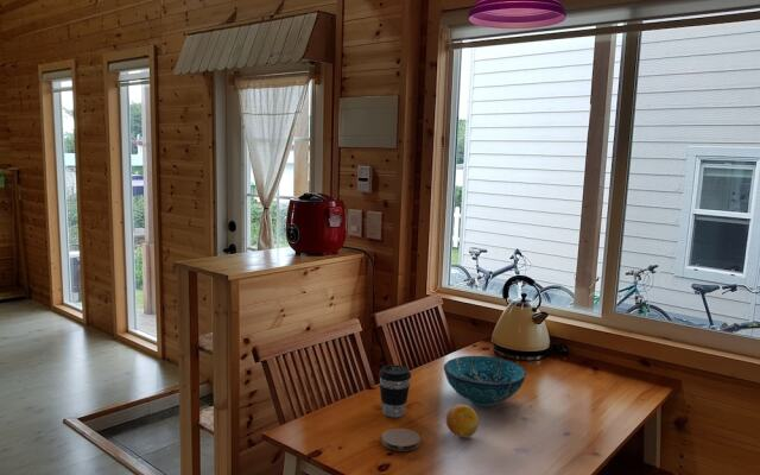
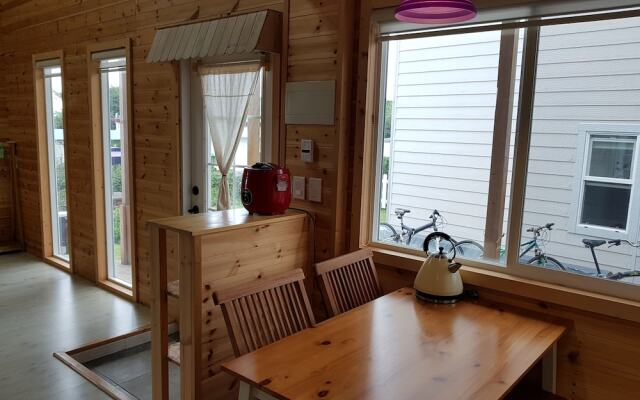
- coaster [381,428,422,452]
- fruit [445,404,480,438]
- coffee cup [378,363,412,418]
- decorative bowl [443,355,527,407]
